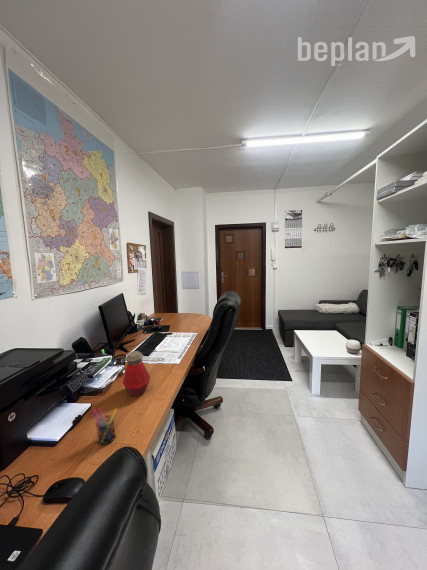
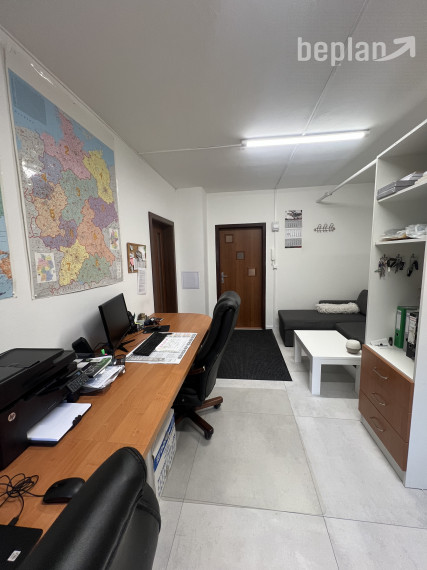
- bottle [122,350,151,397]
- pen holder [91,407,118,446]
